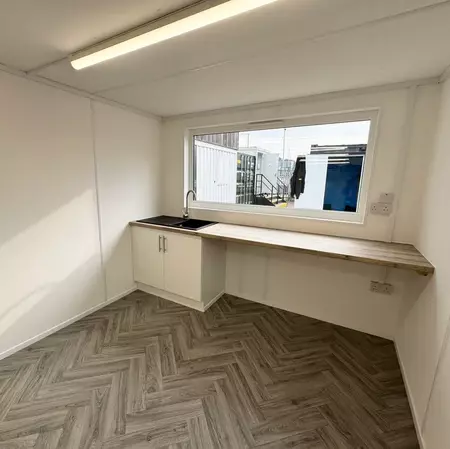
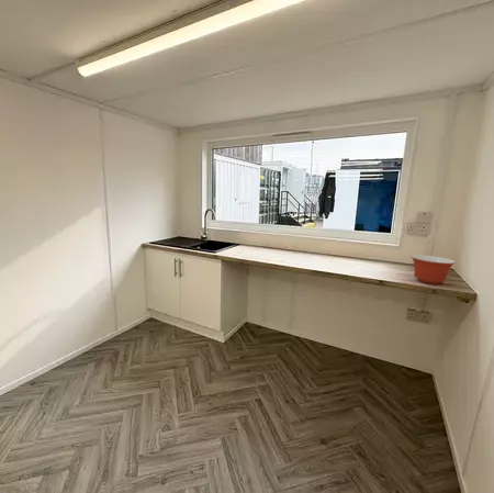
+ mixing bowl [409,254,457,285]
